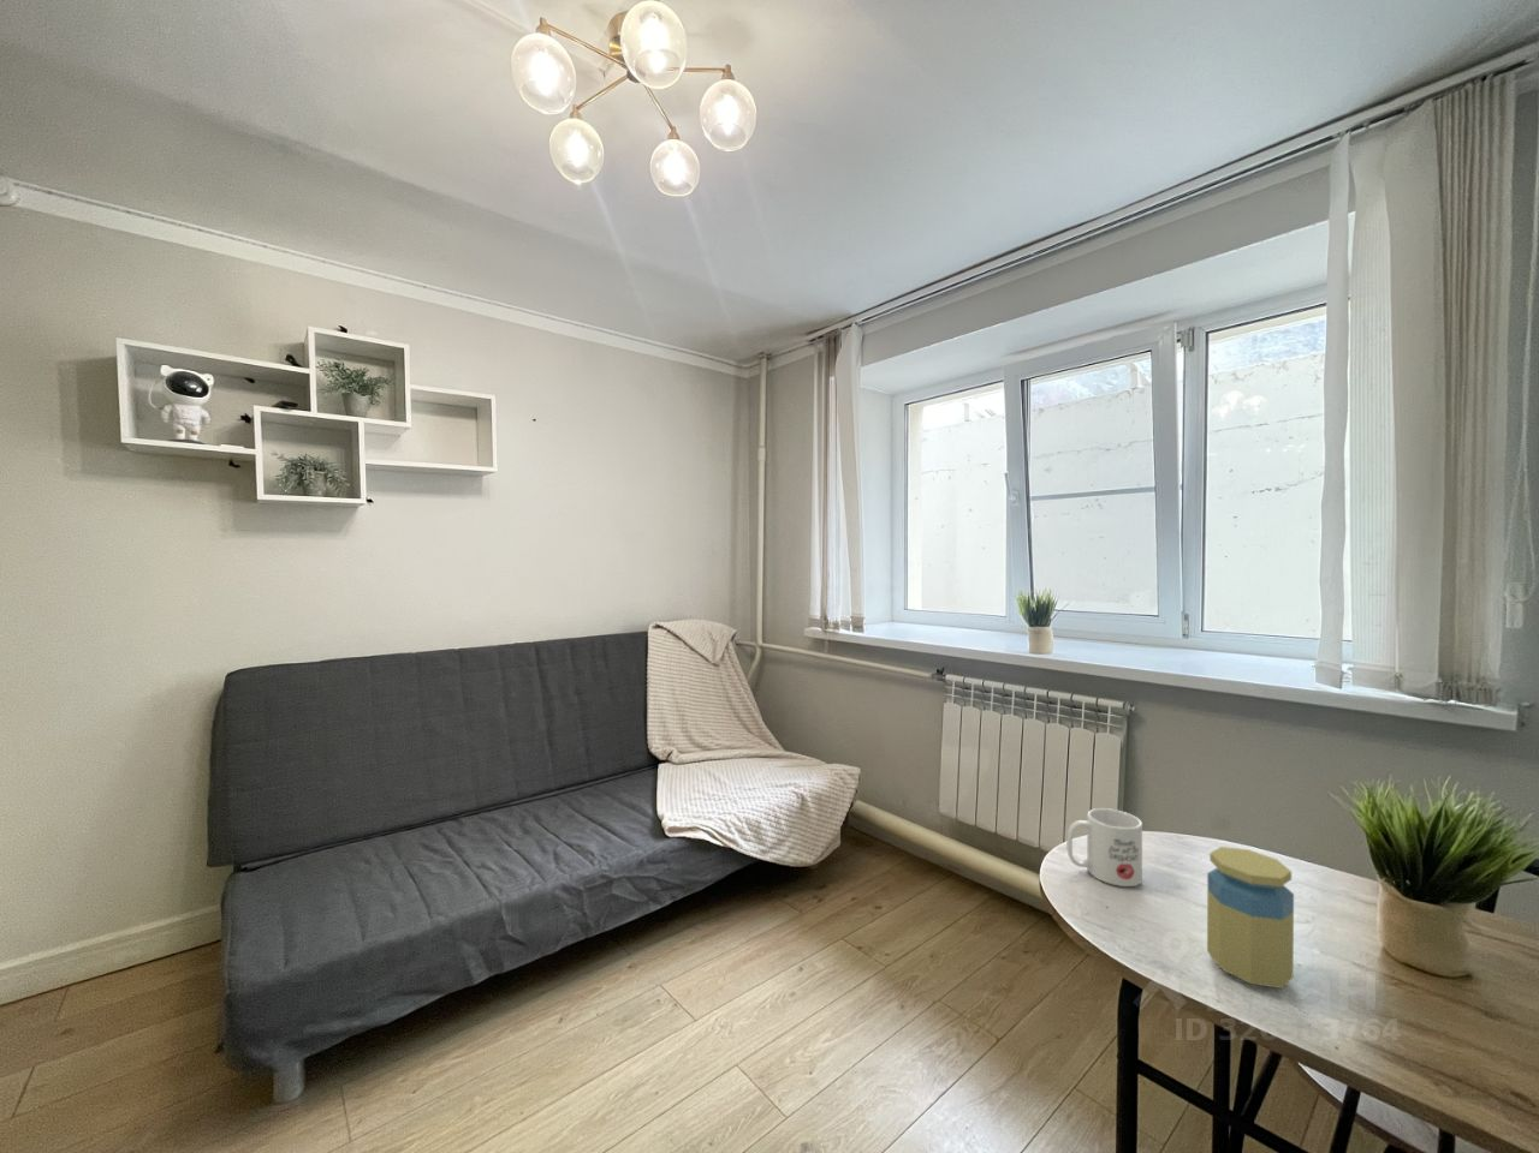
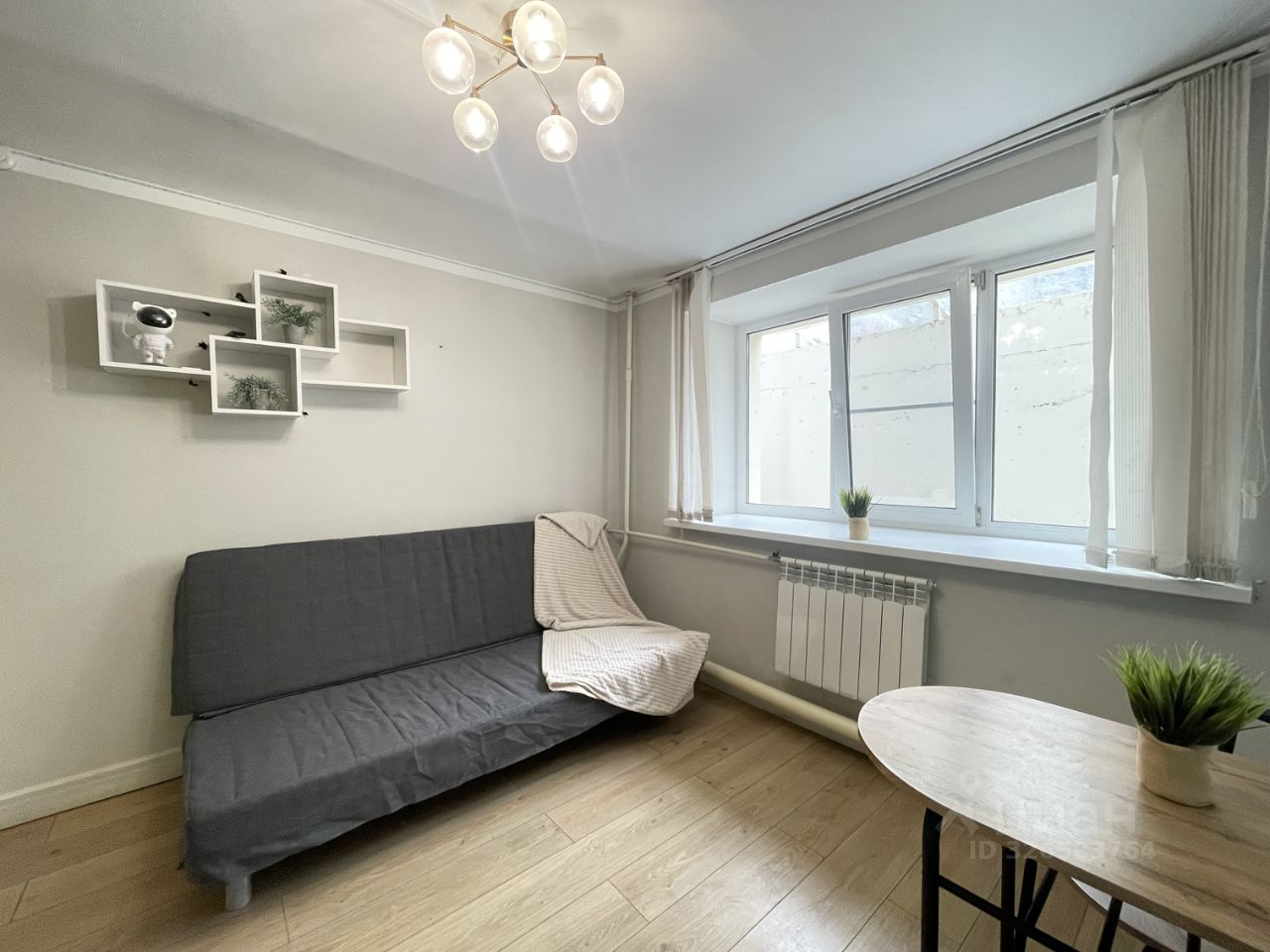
- mug [1065,807,1144,888]
- jar [1206,845,1295,988]
